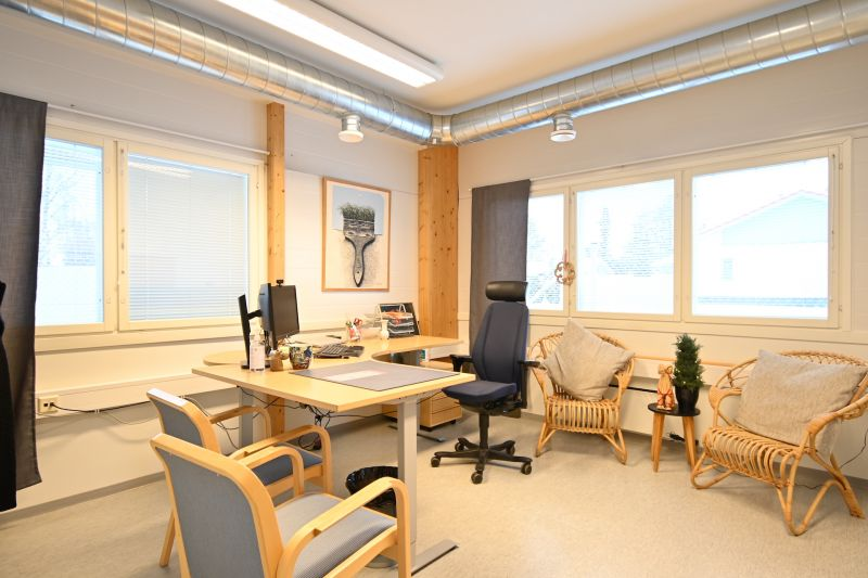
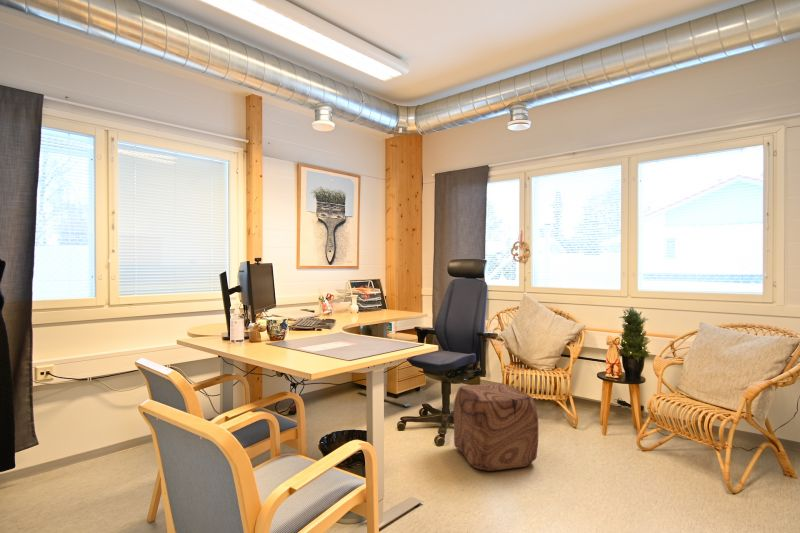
+ ottoman [452,382,539,472]
